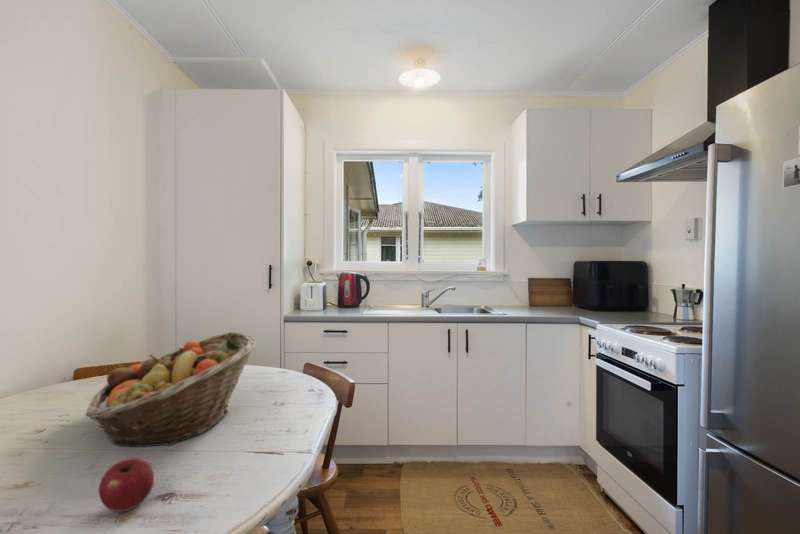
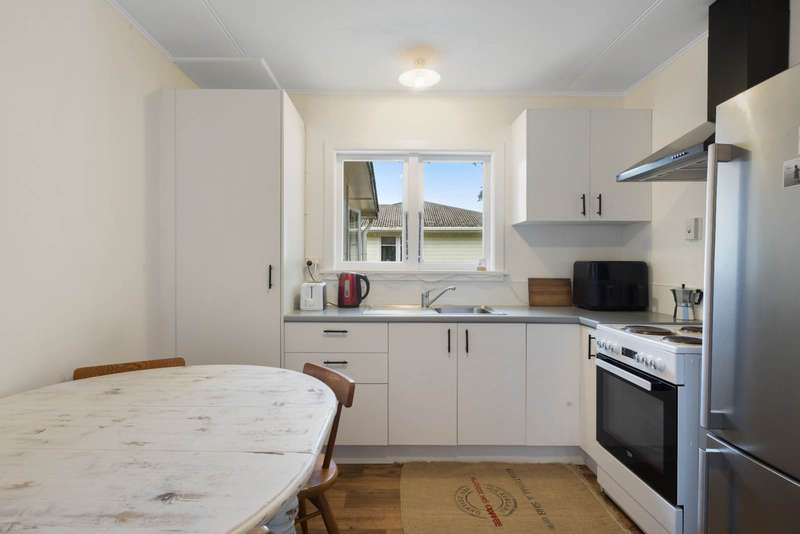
- fruit basket [84,331,259,448]
- apple [98,457,155,513]
